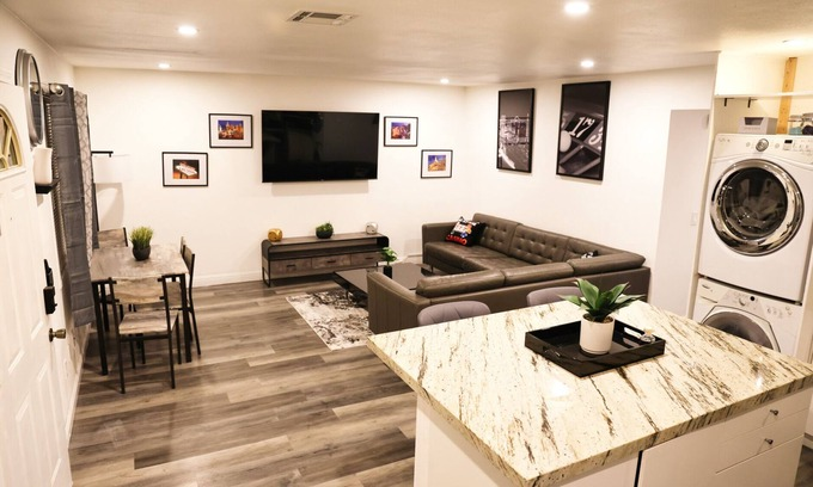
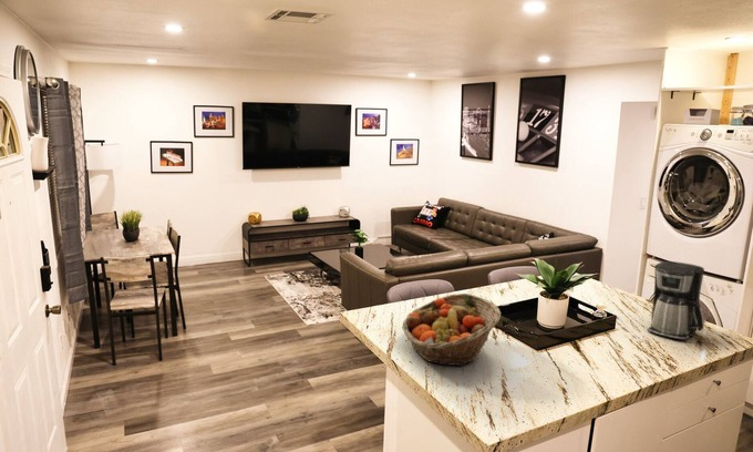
+ coffee maker [646,260,705,341]
+ fruit basket [401,292,502,367]
